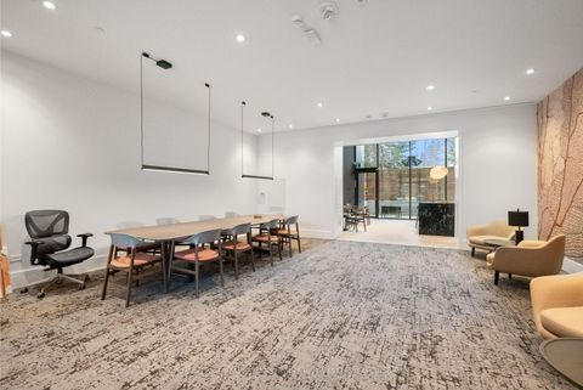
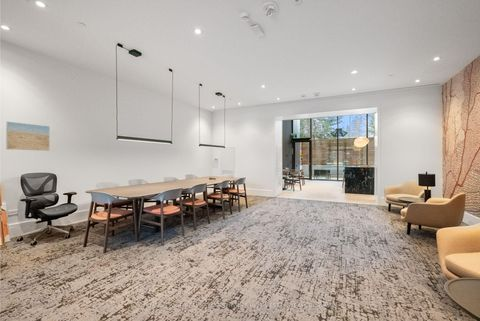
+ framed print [5,121,51,152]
